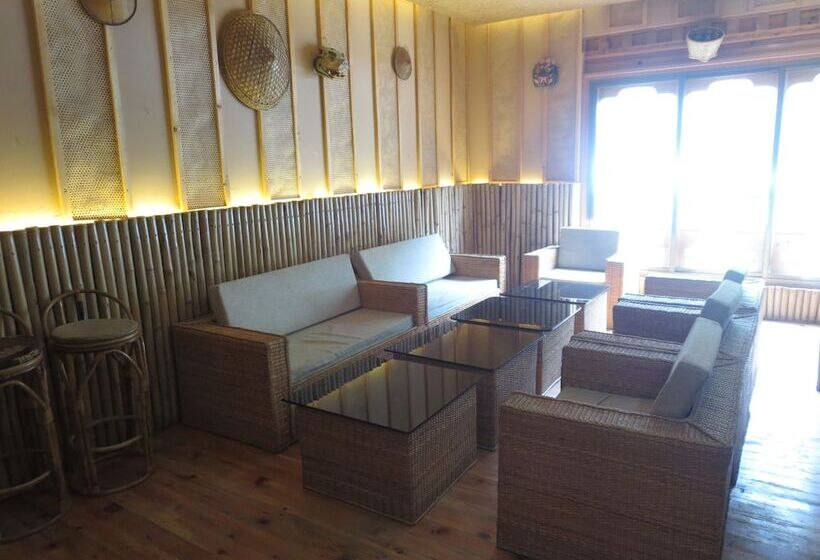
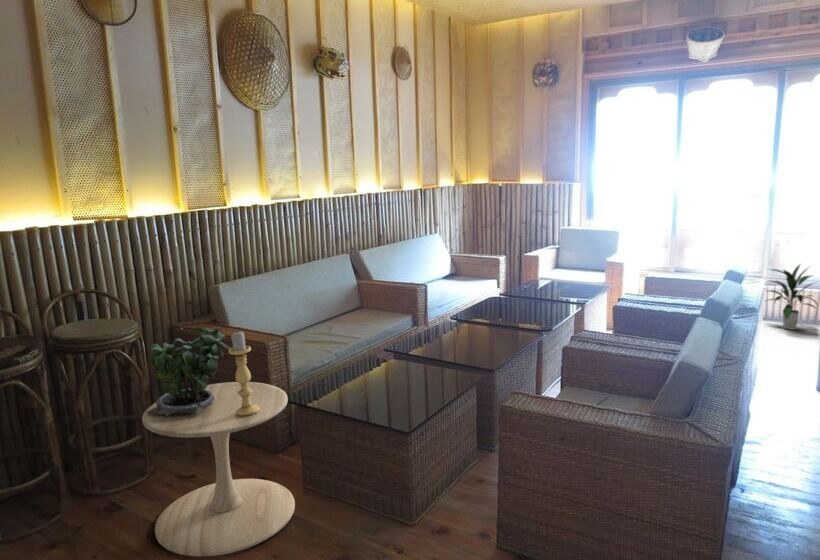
+ potted plant [145,326,232,416]
+ indoor plant [765,262,819,331]
+ side table [141,381,296,558]
+ candle holder [228,330,259,416]
